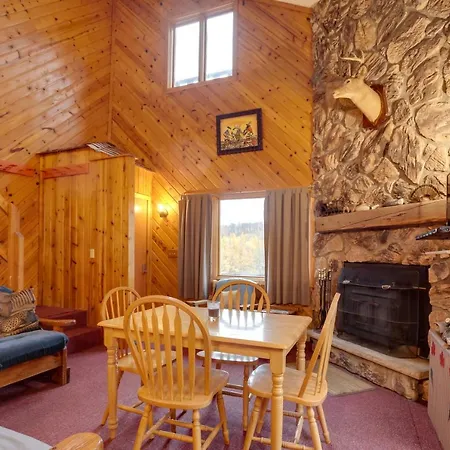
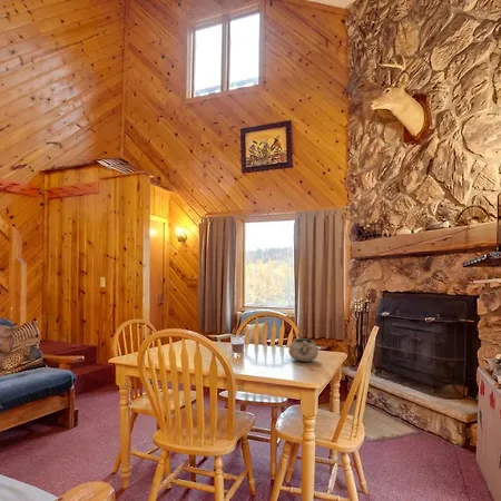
+ decorative bowl [287,332,320,363]
